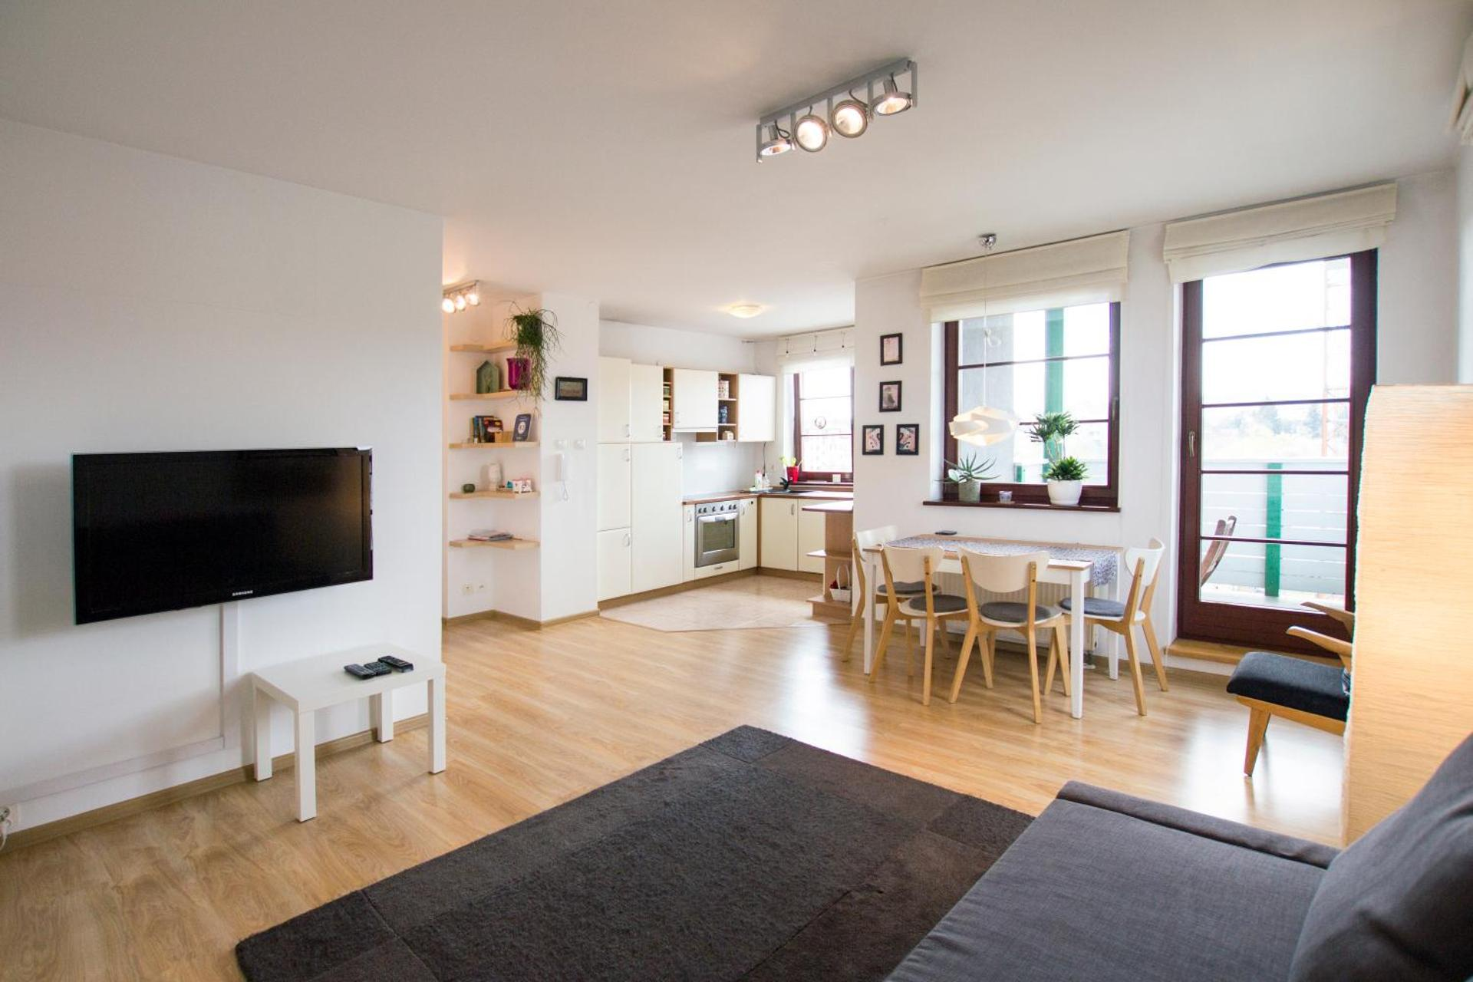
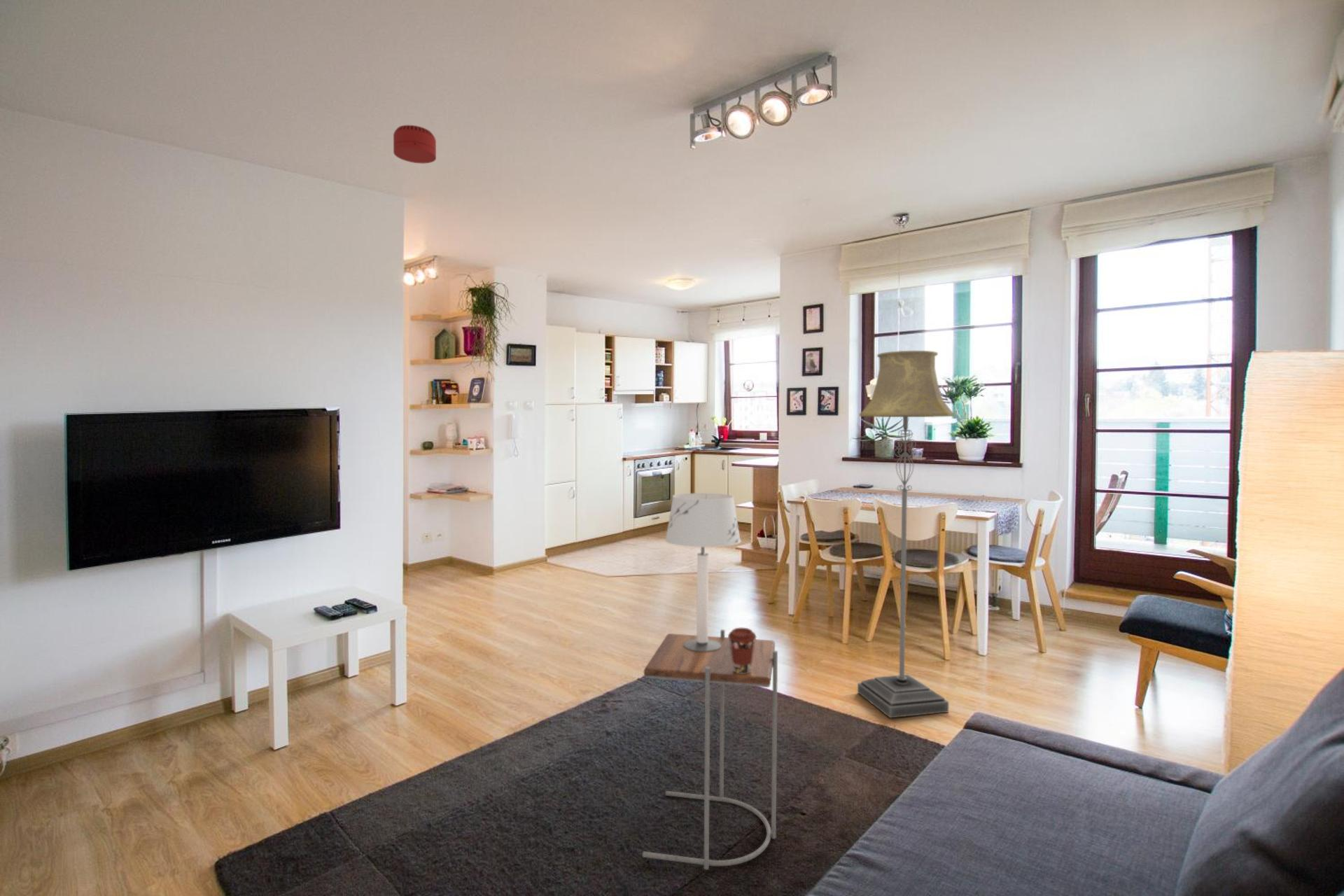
+ smoke detector [393,125,437,165]
+ floor lamp [857,350,956,719]
+ side table [642,629,778,870]
+ table lamp [664,493,741,652]
+ coffee cup [727,627,757,674]
